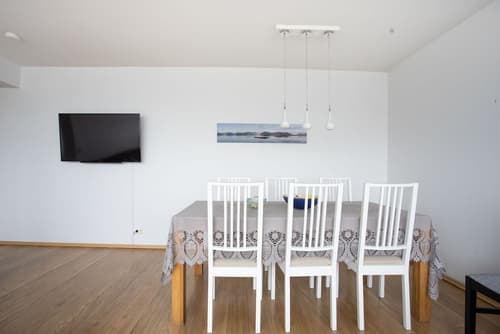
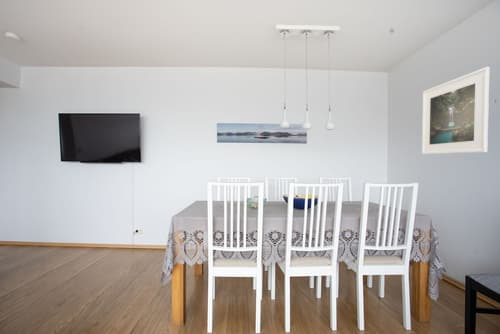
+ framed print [421,66,490,155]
